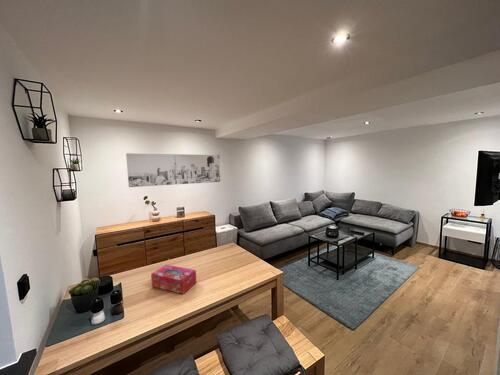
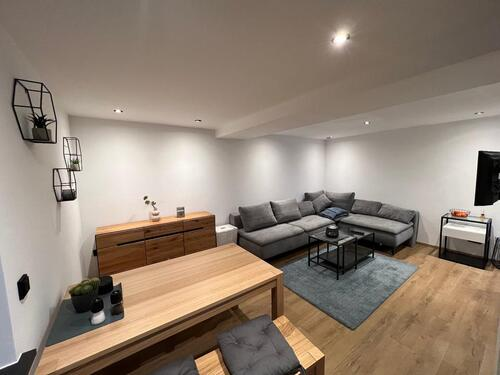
- tissue box [150,264,197,295]
- wall art [125,152,221,188]
